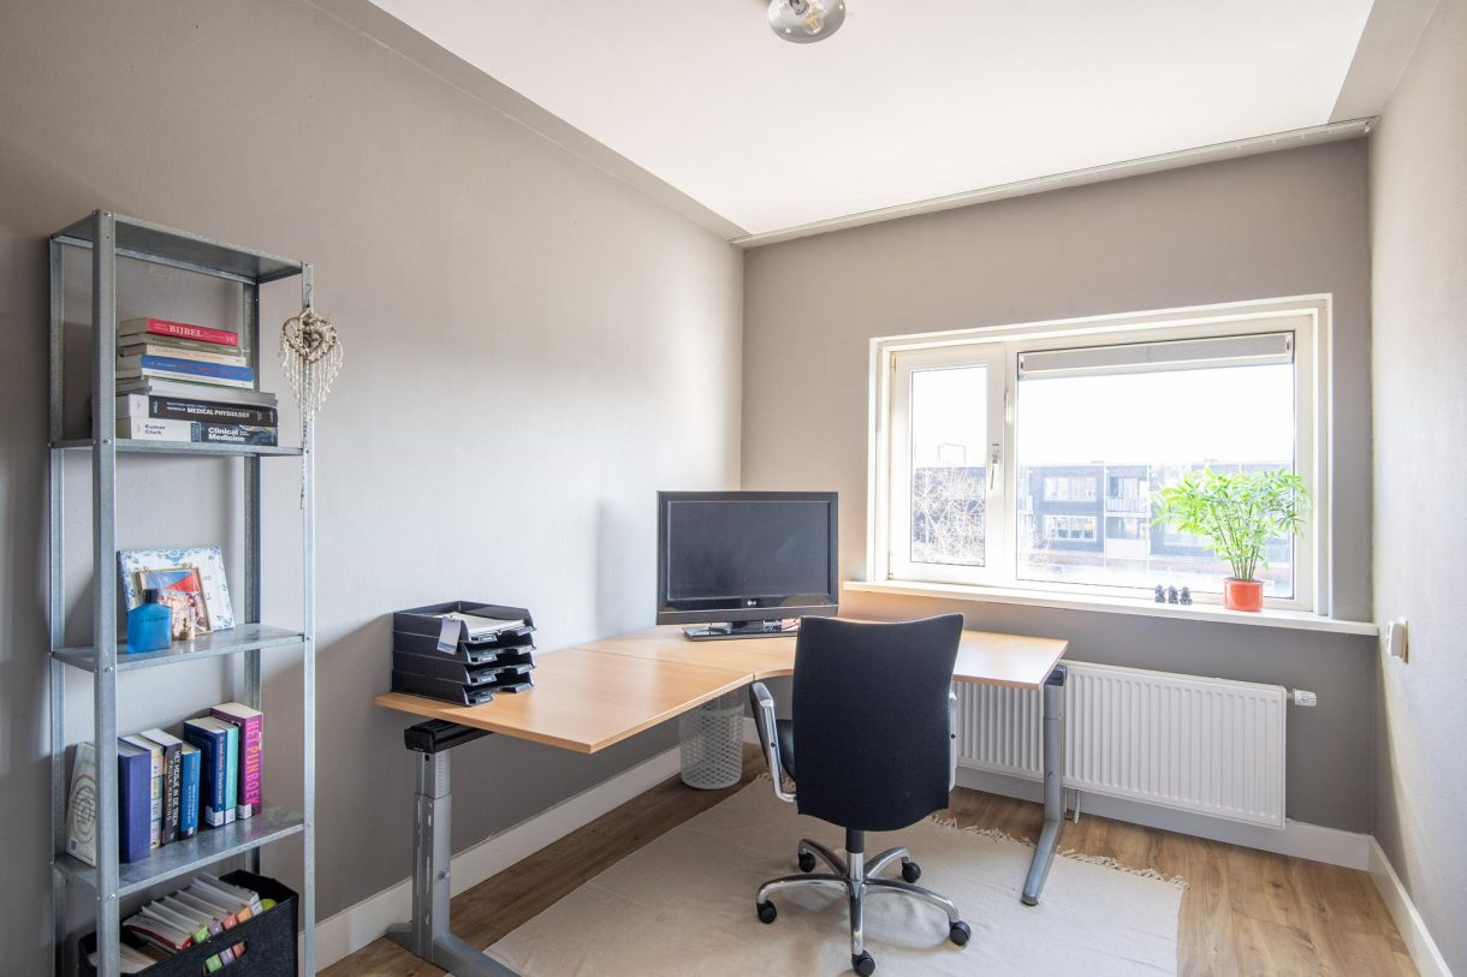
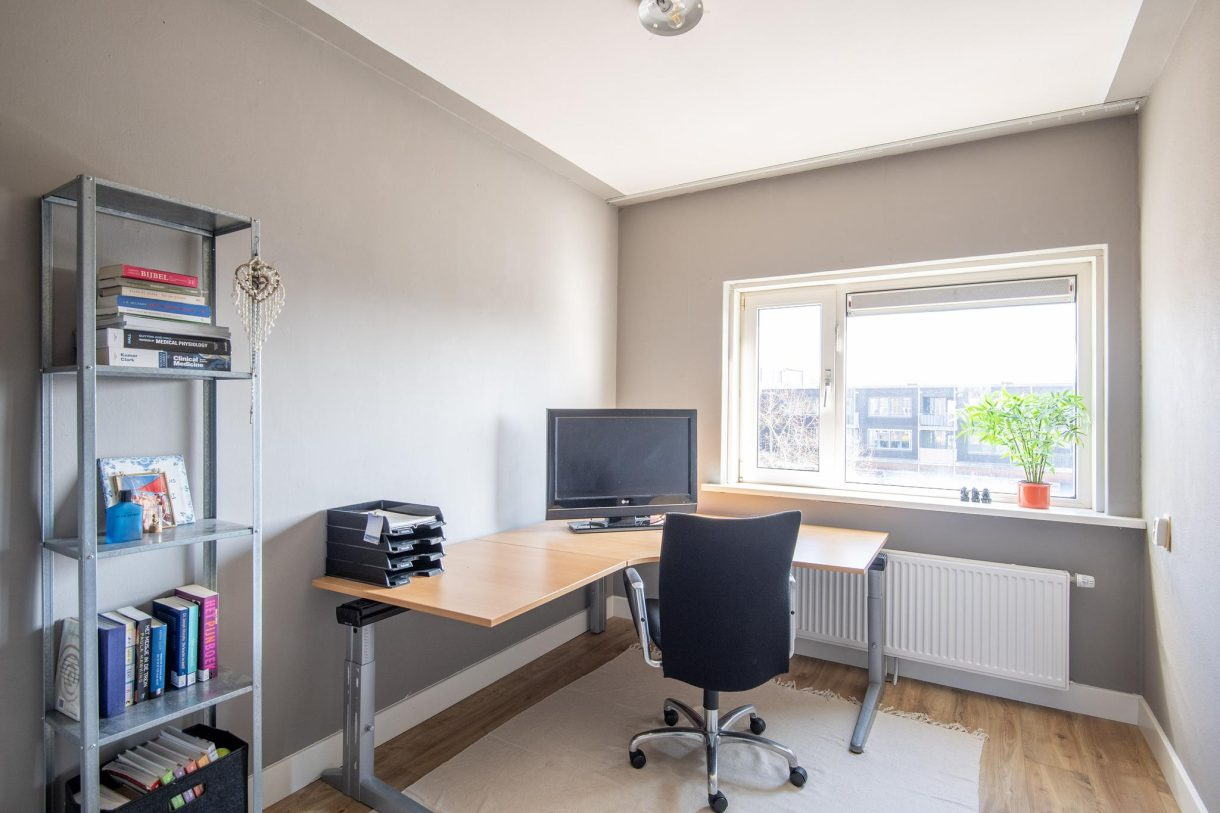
- waste bin [677,693,746,791]
